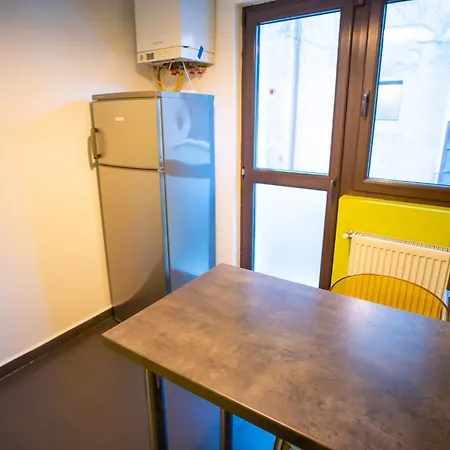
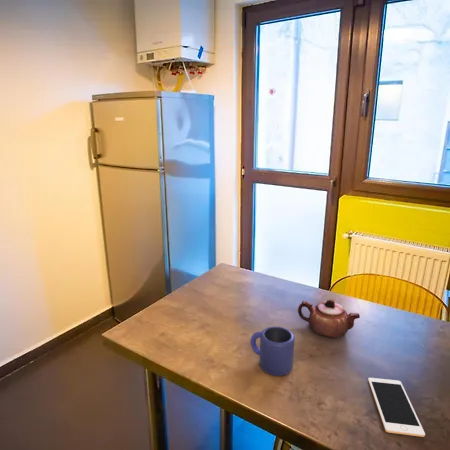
+ teapot [297,298,361,339]
+ mug [249,325,295,377]
+ cell phone [367,377,426,438]
